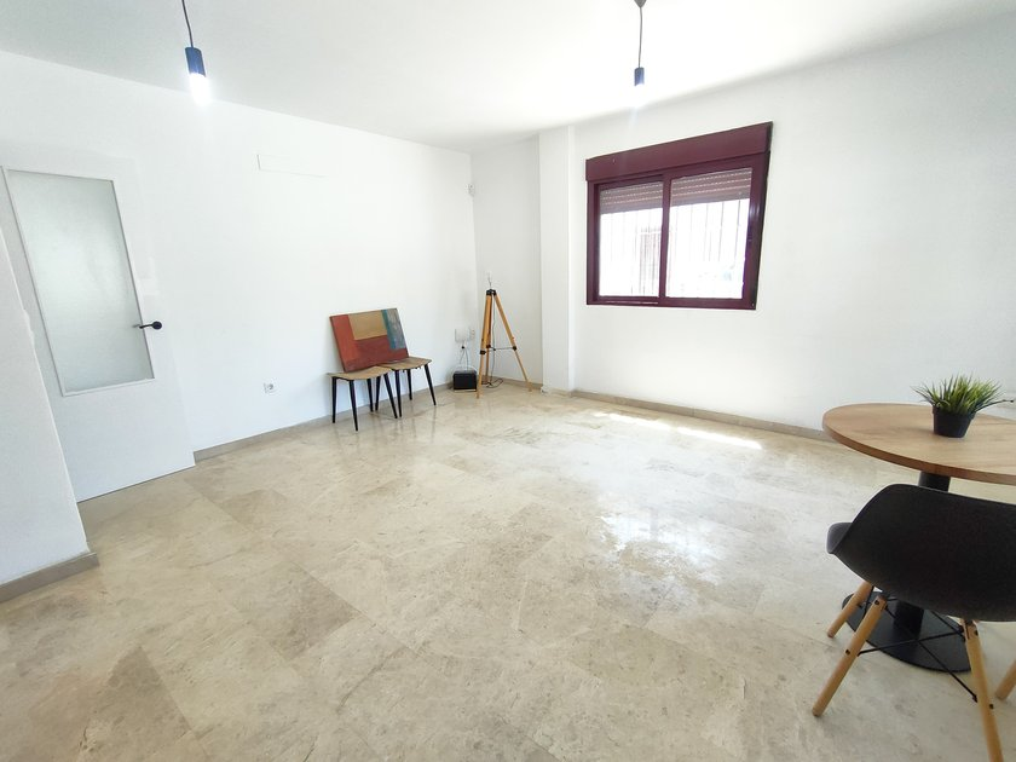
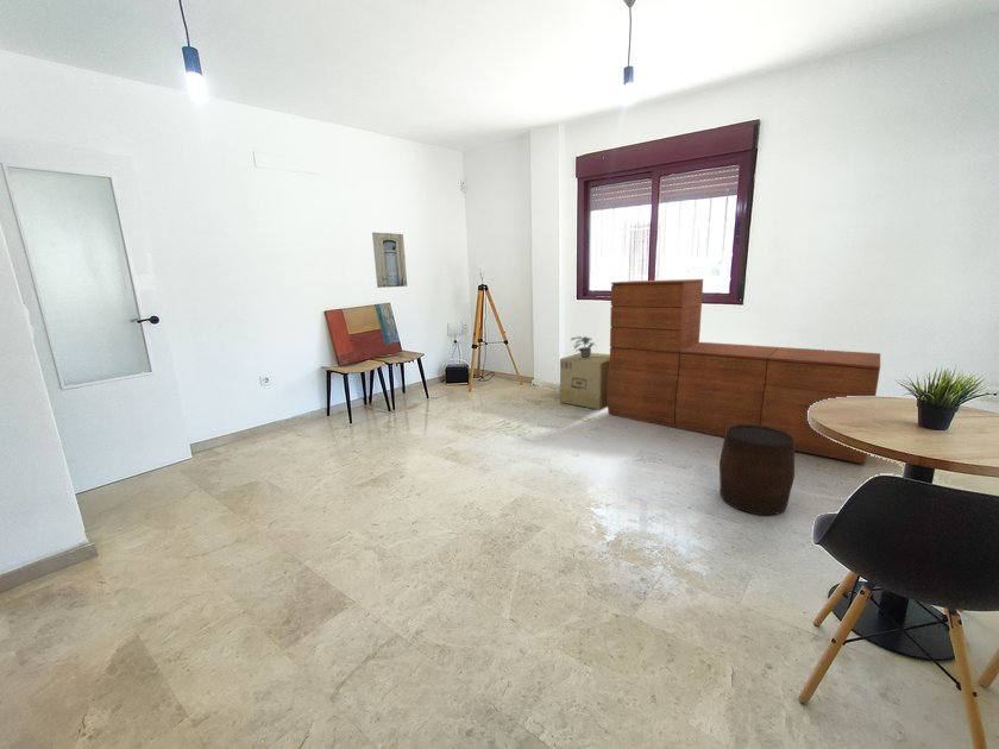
+ potted plant [570,335,596,359]
+ storage cabinet [607,278,881,465]
+ cardboard box [559,352,610,411]
+ wall art [371,231,408,289]
+ stool [718,424,796,516]
